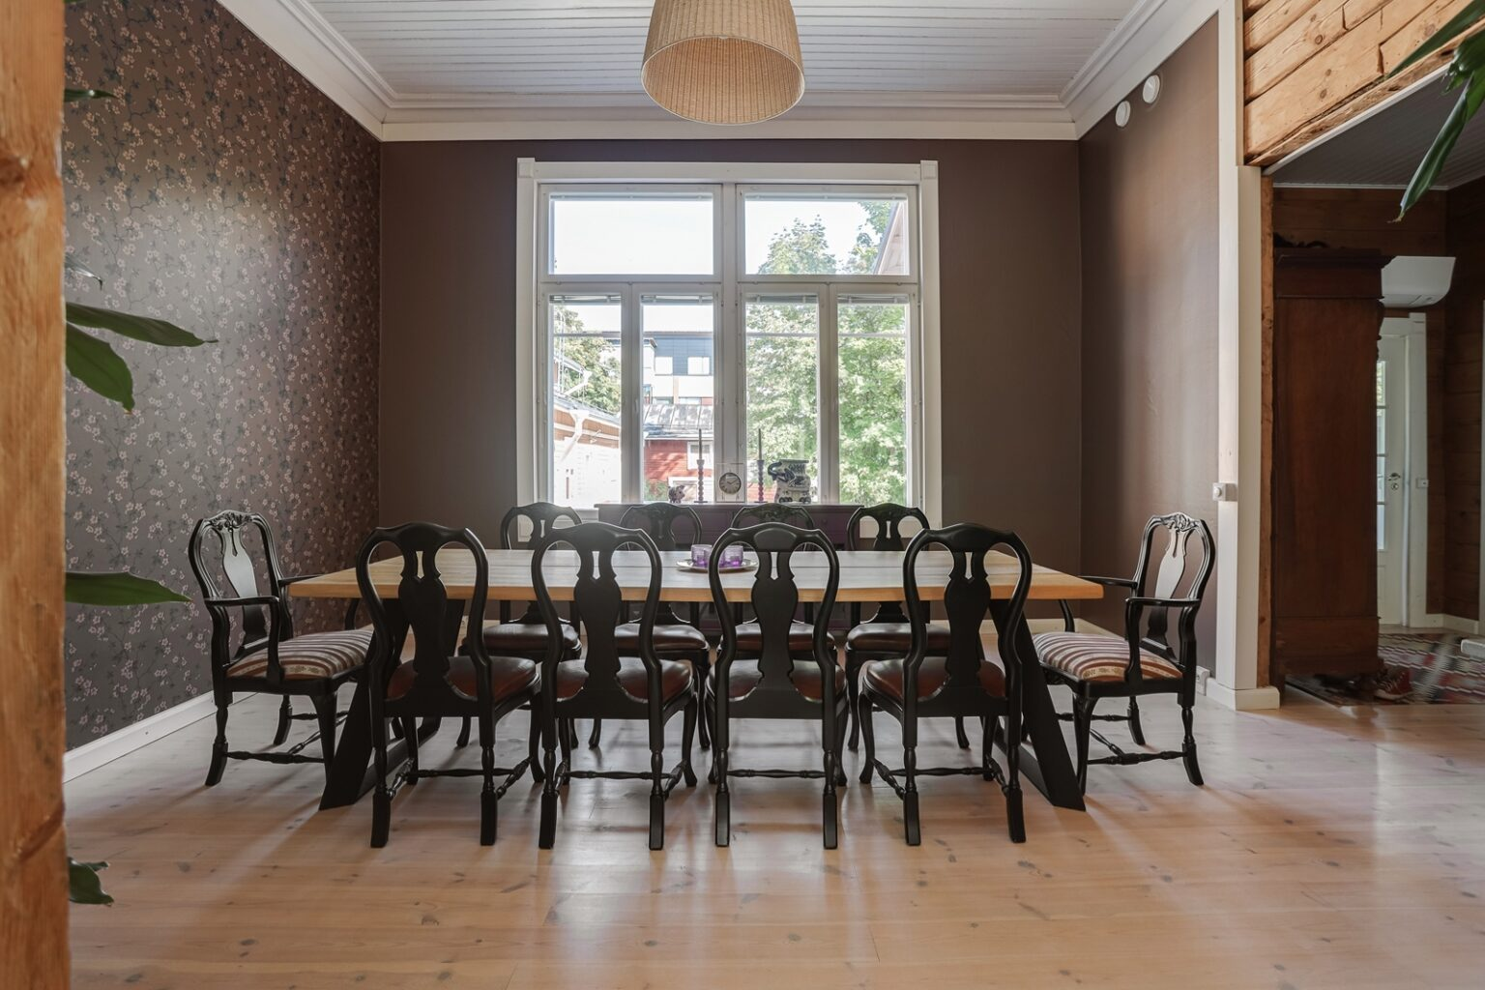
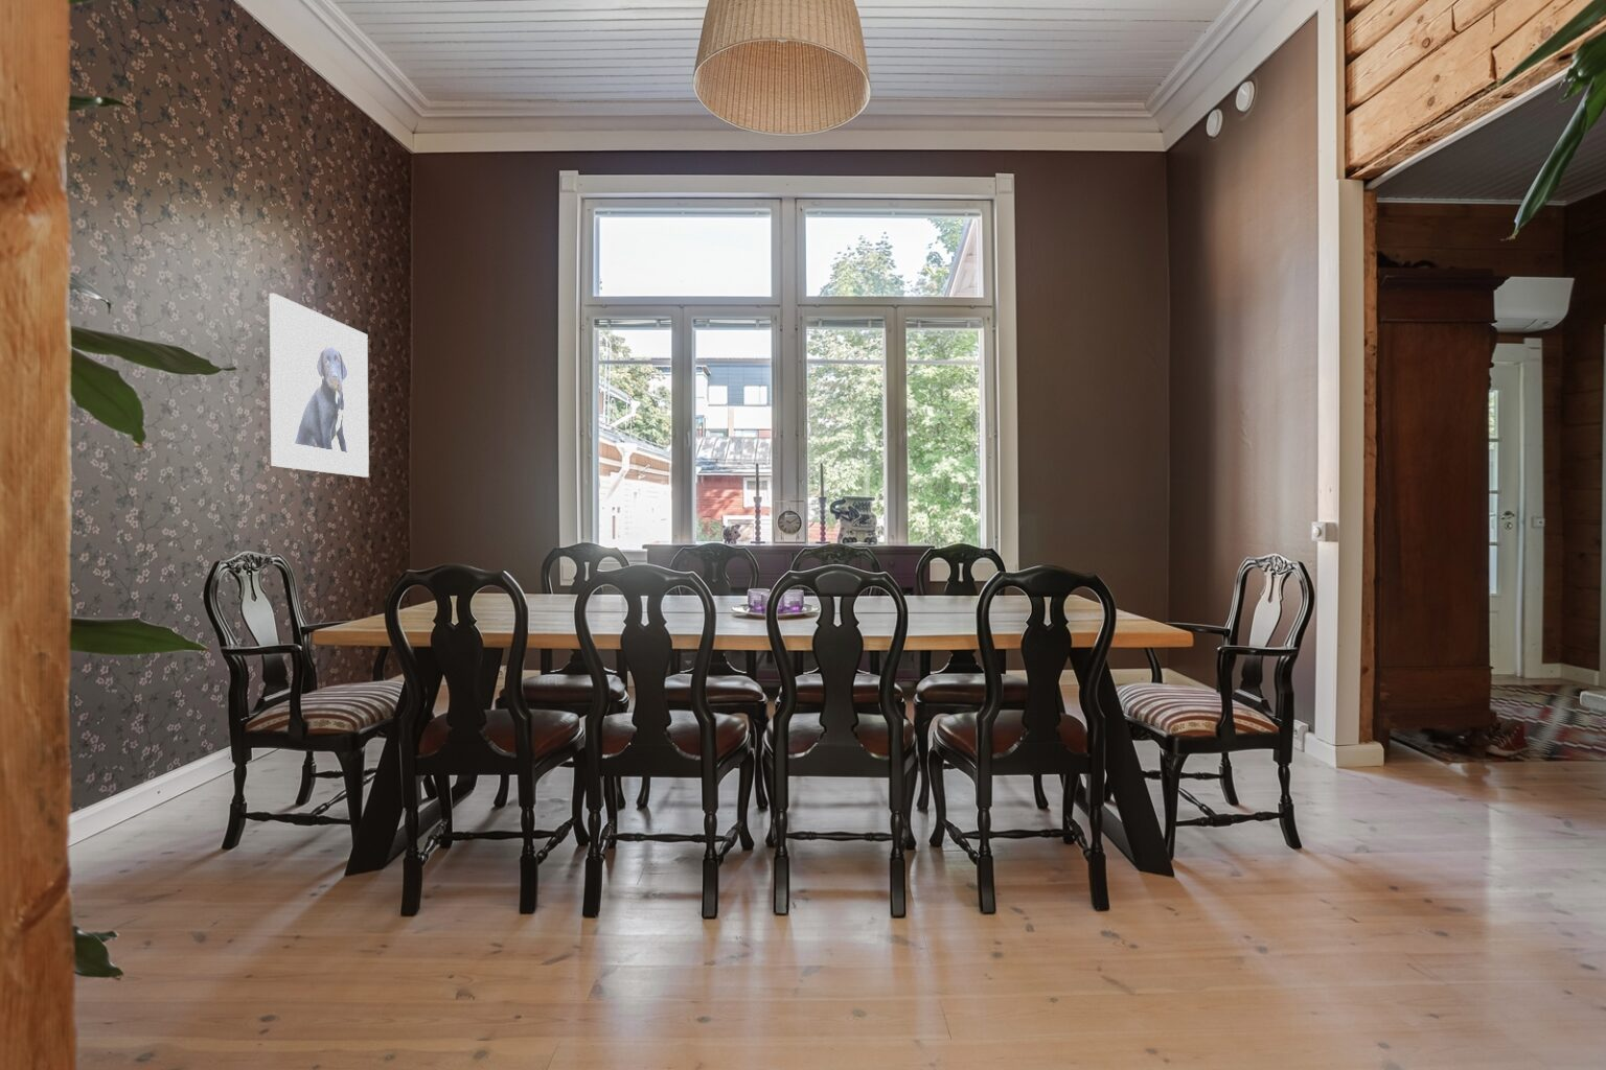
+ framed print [269,293,370,479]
